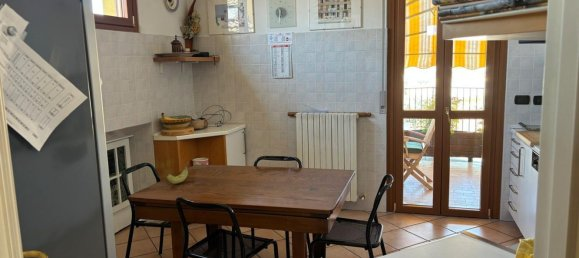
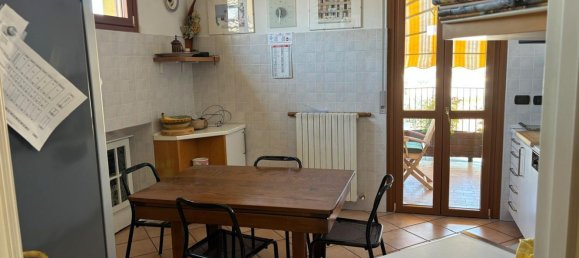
- fruit [166,161,189,185]
